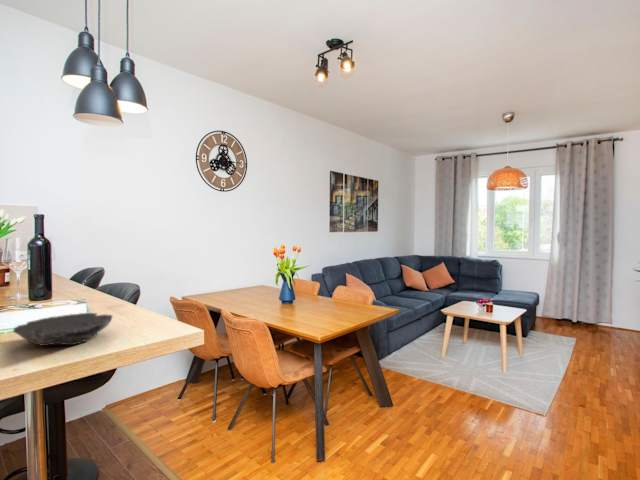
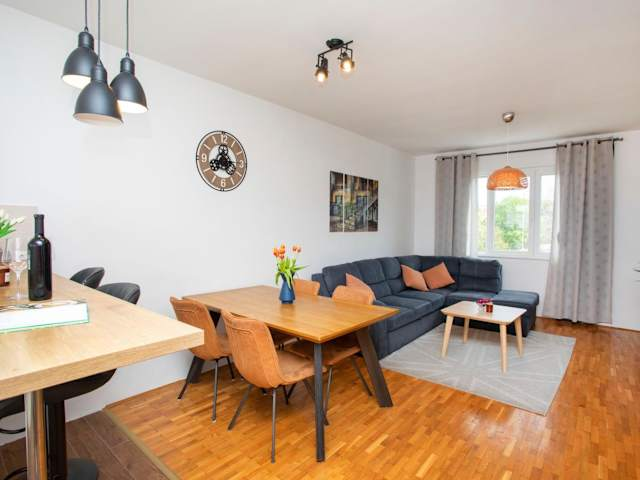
- bowl [12,312,114,347]
